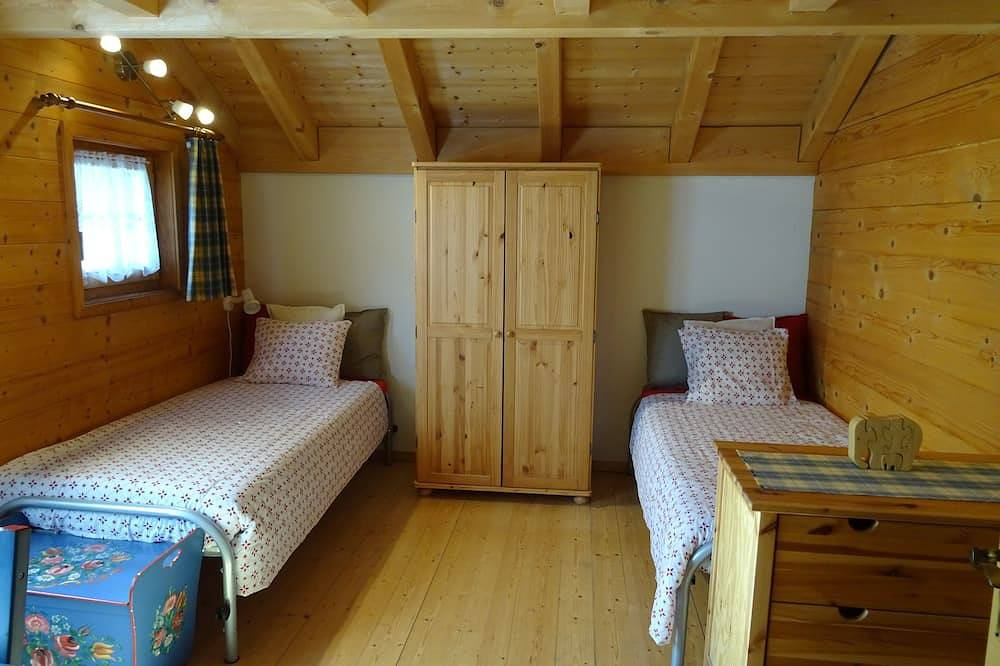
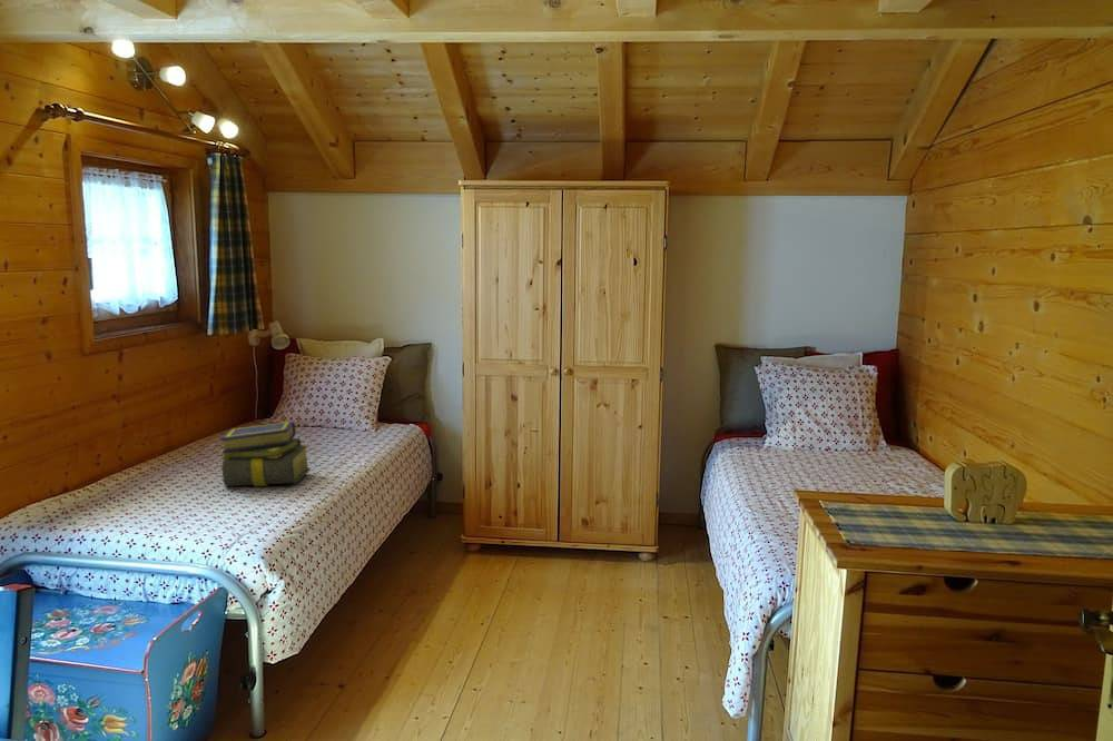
+ stack of books [218,421,313,487]
